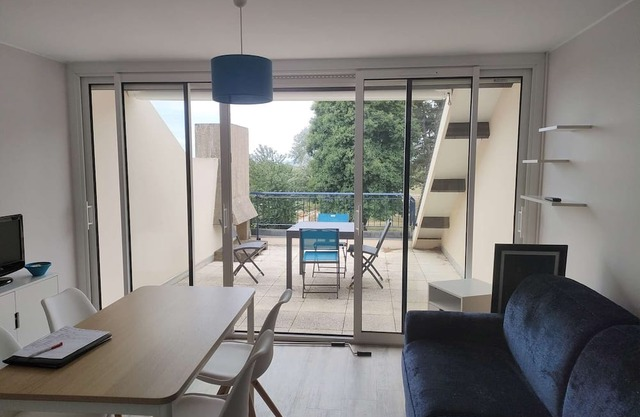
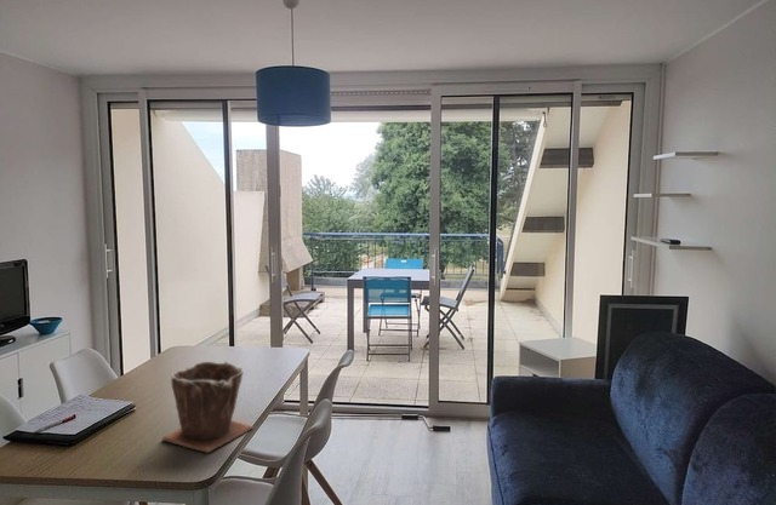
+ plant pot [161,360,255,454]
